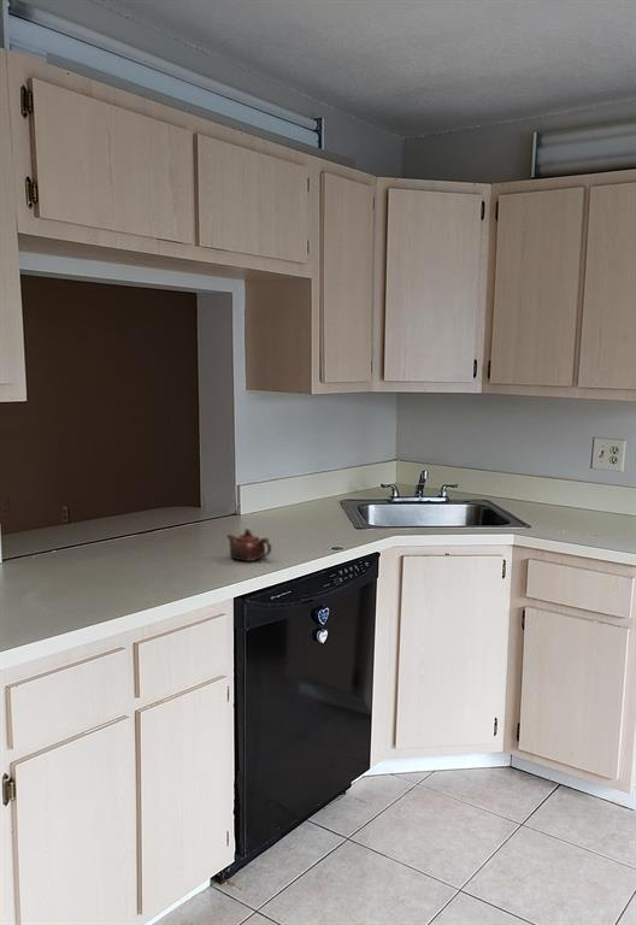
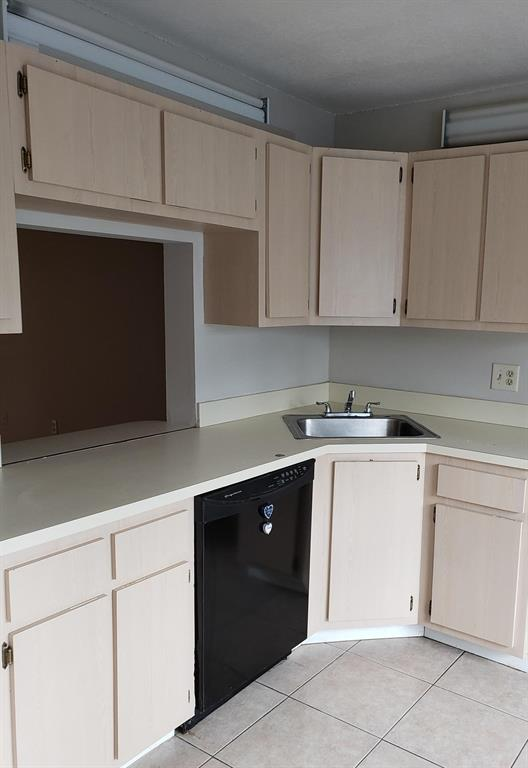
- teapot [225,528,272,562]
